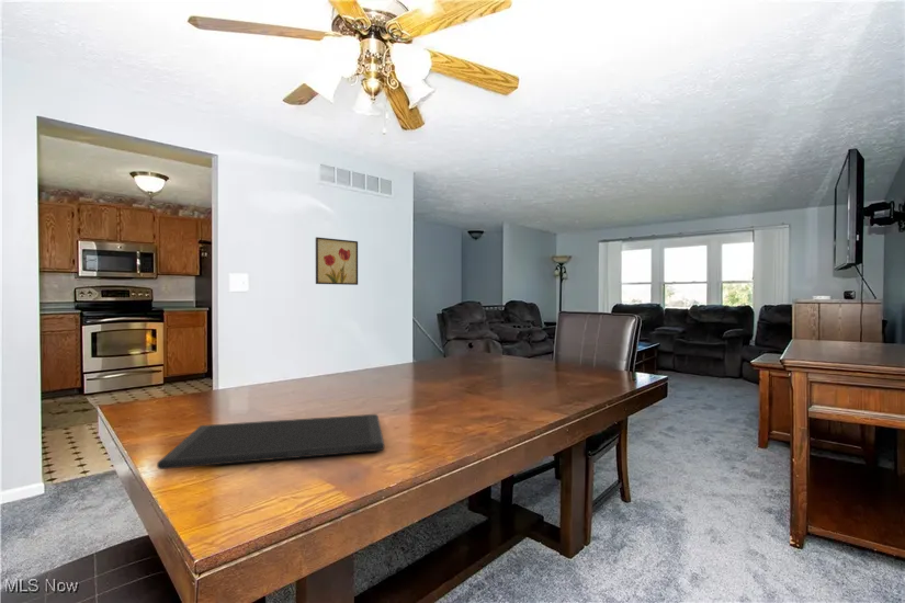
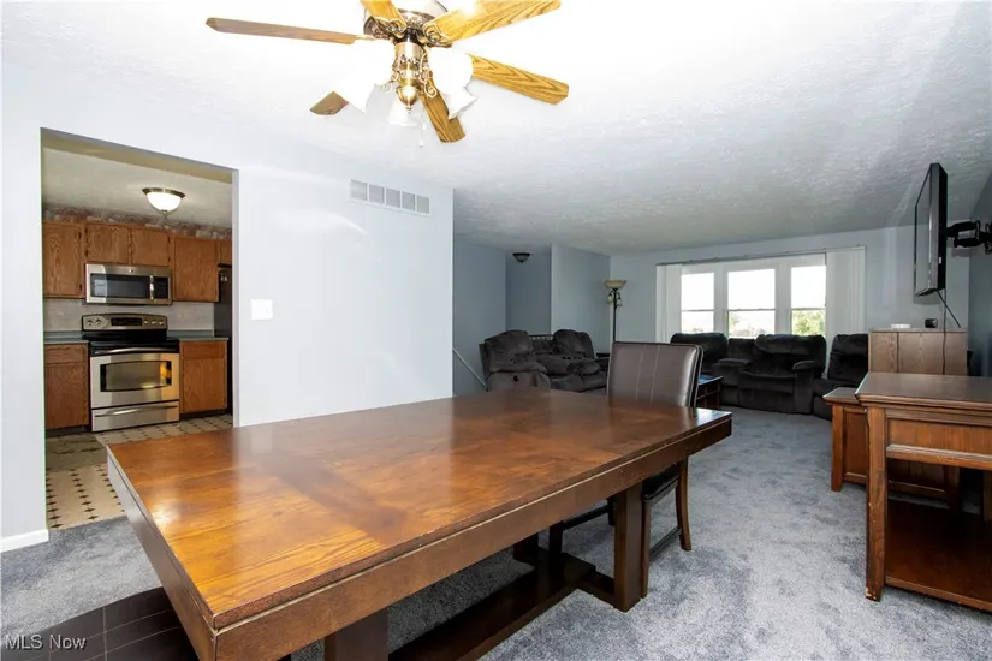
- cutting board [156,413,385,470]
- wall art [315,236,359,286]
